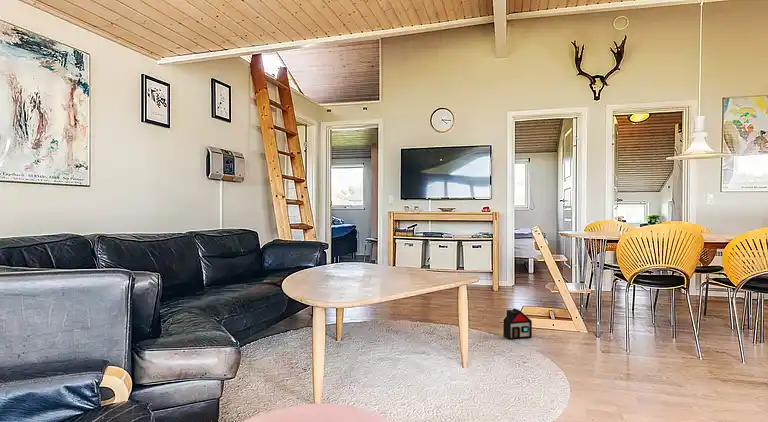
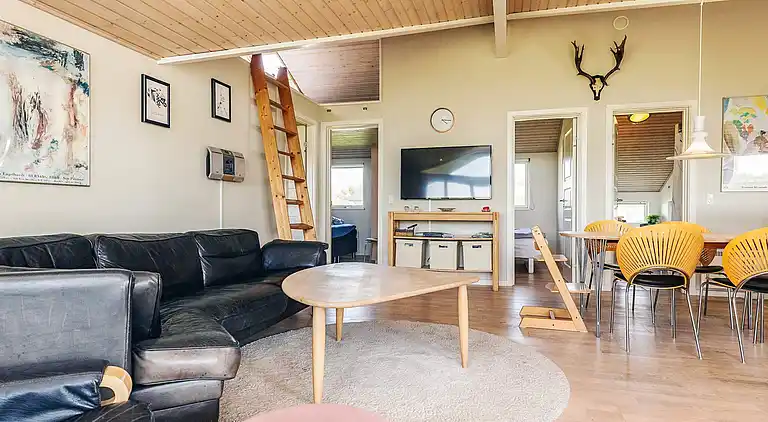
- toy house [502,307,533,341]
